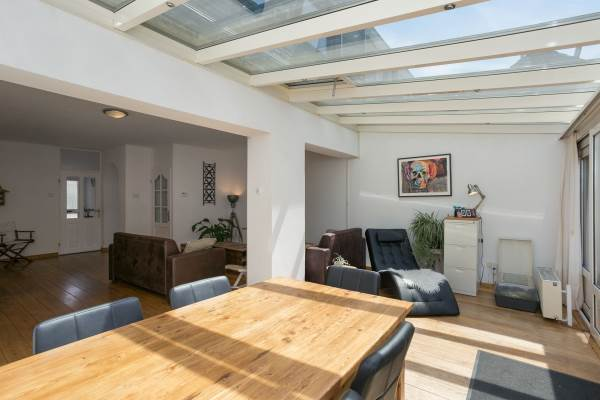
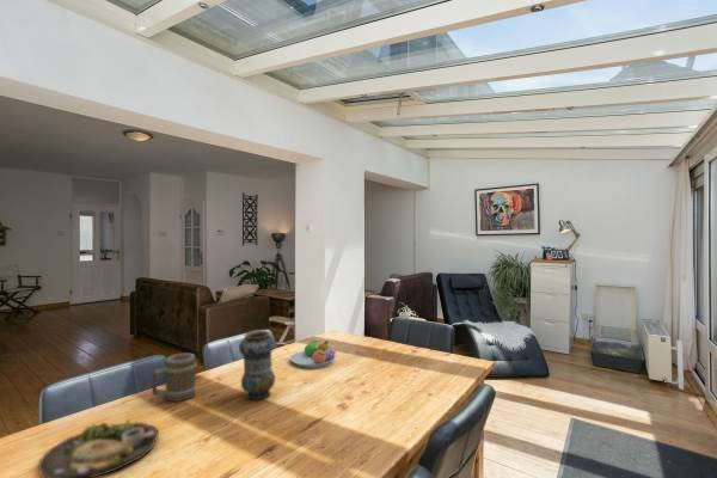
+ fruit bowl [289,339,337,369]
+ dinner plate [37,418,160,478]
+ vase [238,329,276,400]
+ barrel [151,353,198,403]
